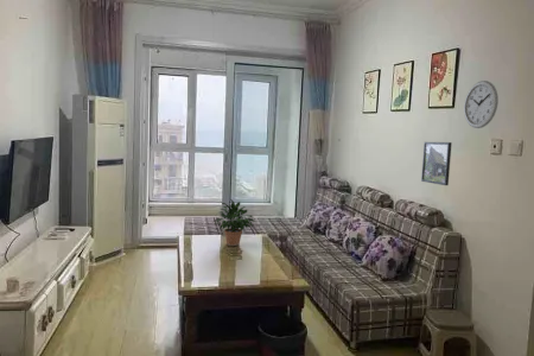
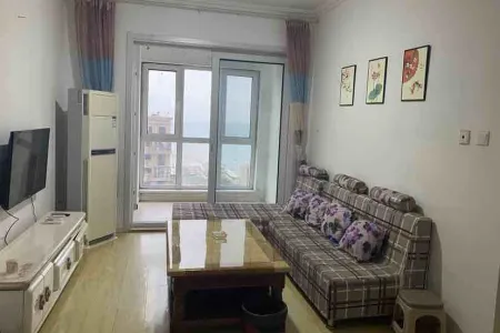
- wall clock [463,80,500,129]
- potted plant [212,198,256,247]
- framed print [420,141,452,186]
